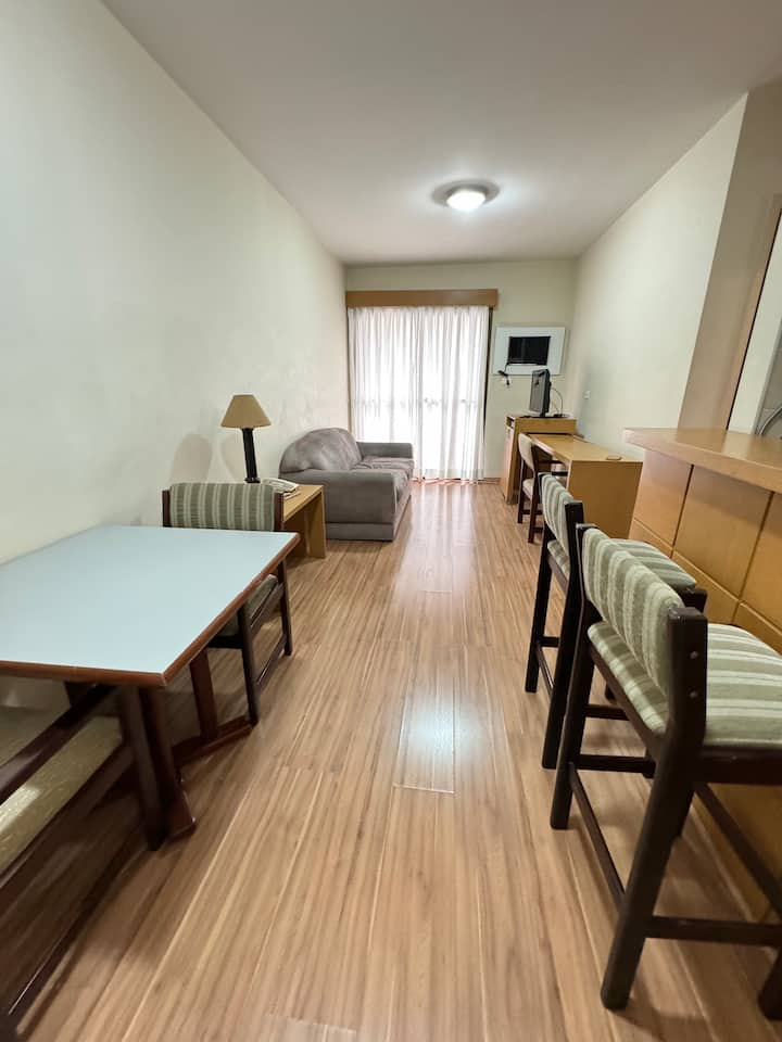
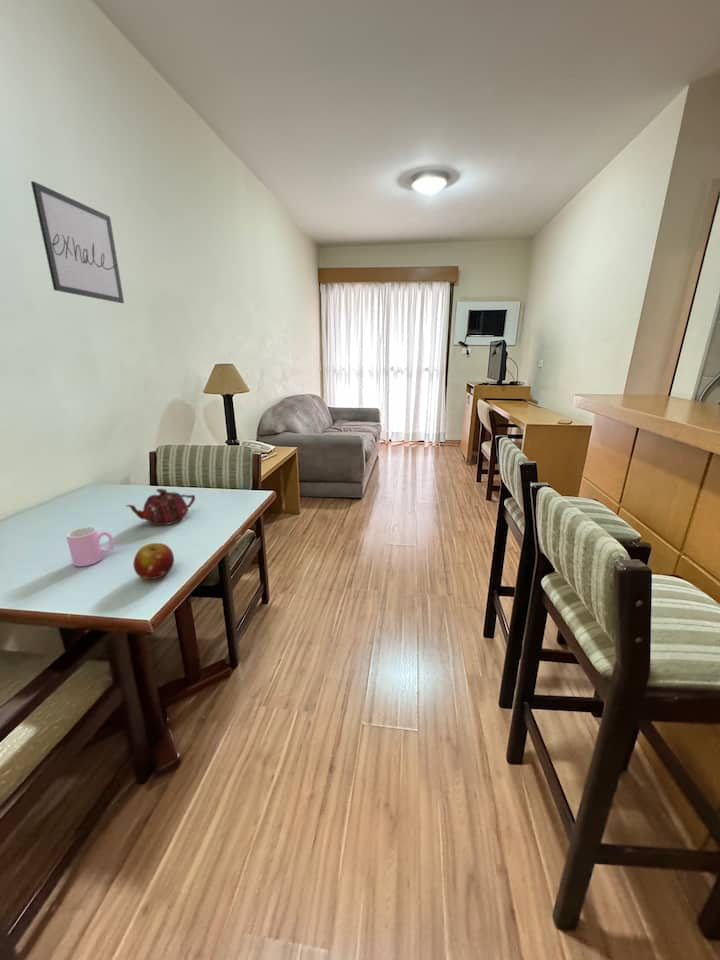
+ fruit [132,542,175,580]
+ teapot [124,488,196,526]
+ cup [65,526,115,567]
+ wall art [30,180,125,304]
